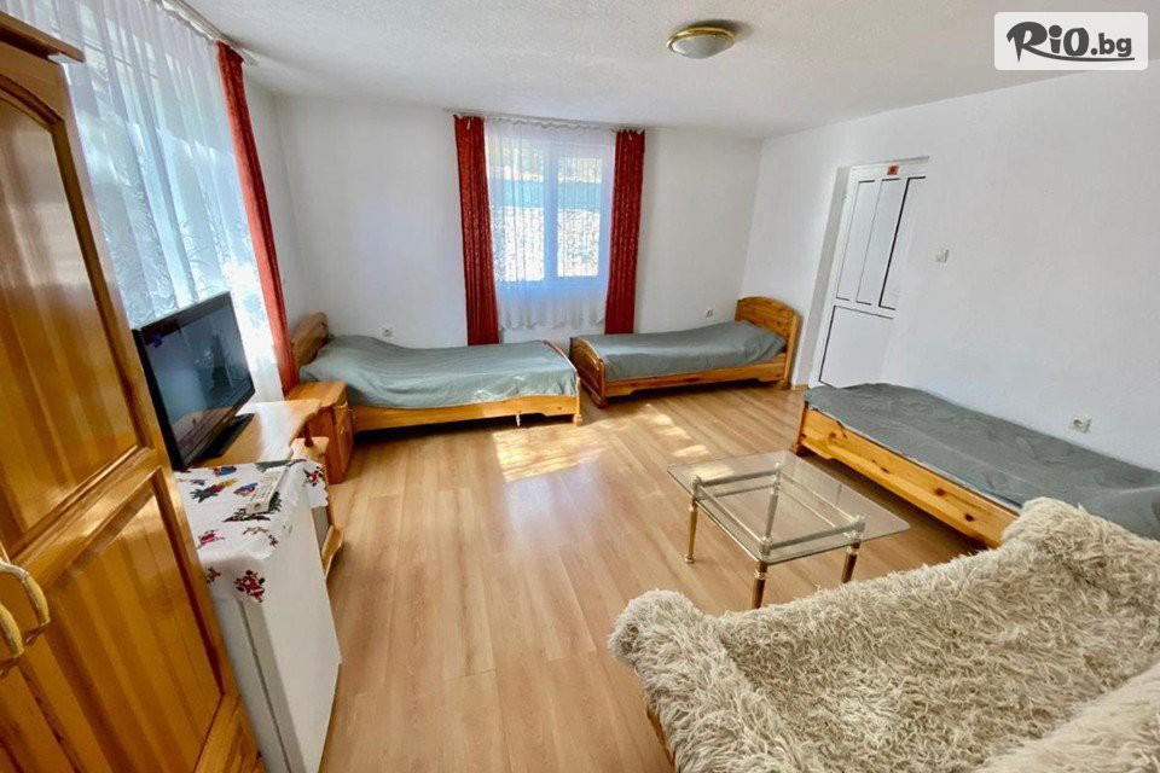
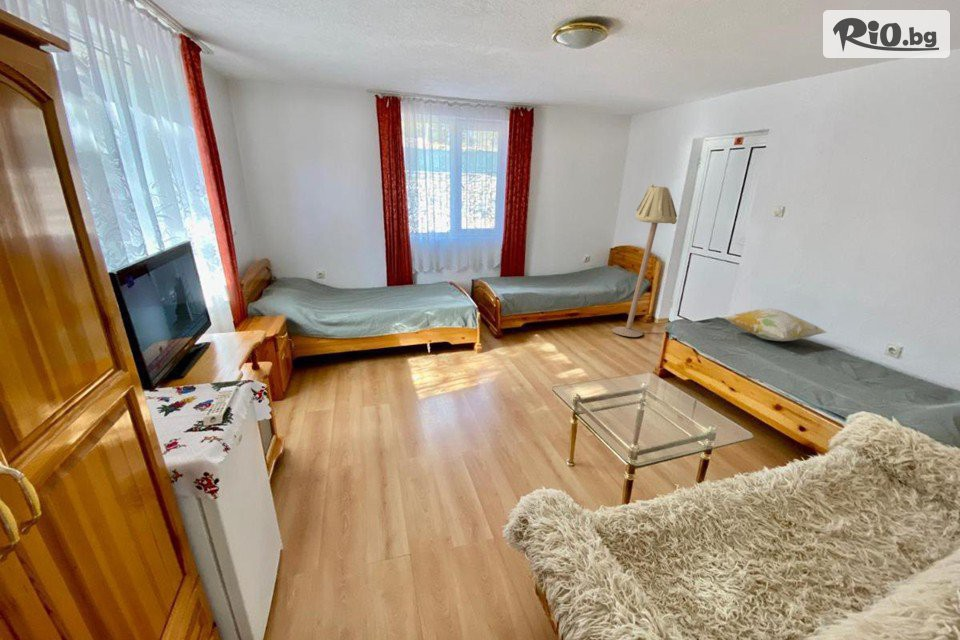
+ floor lamp [611,183,678,338]
+ decorative pillow [723,307,829,342]
